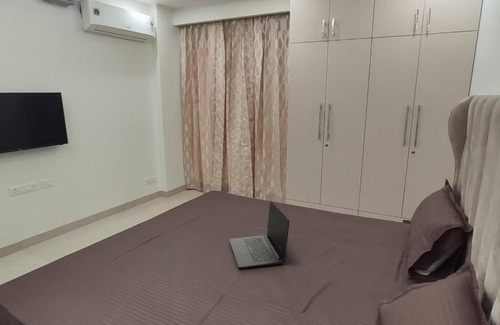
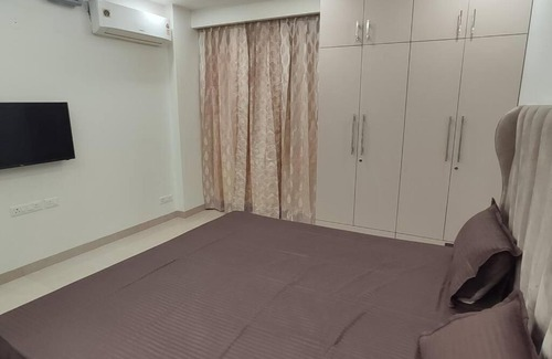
- laptop [229,200,290,270]
